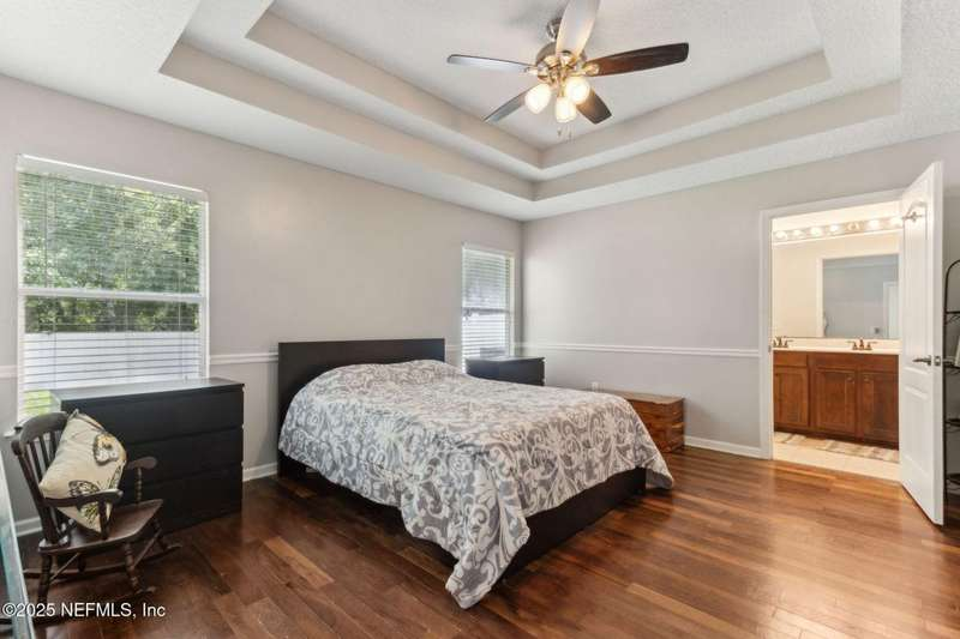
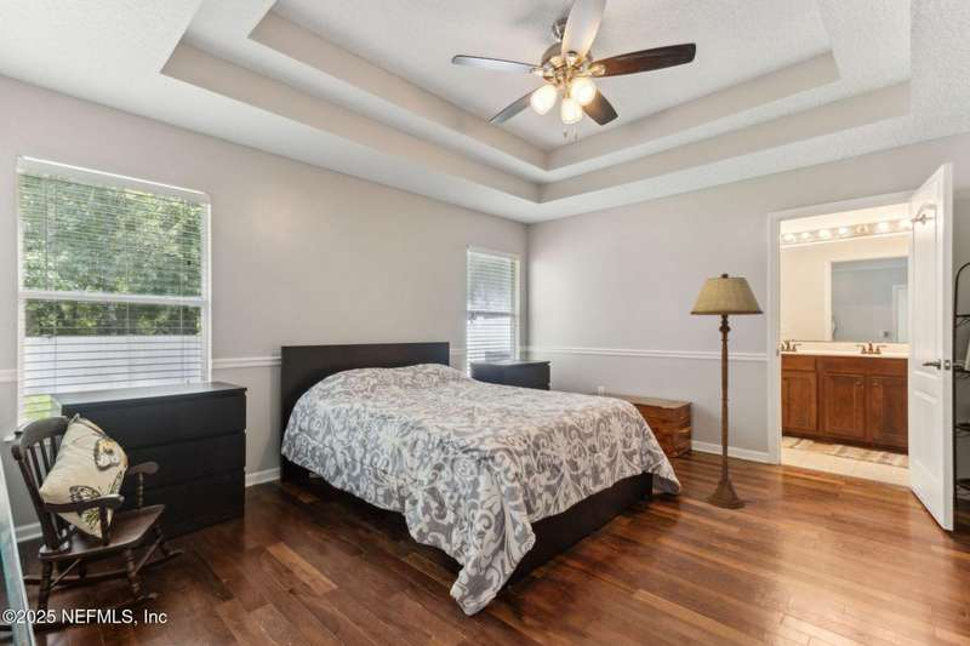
+ floor lamp [689,273,765,510]
